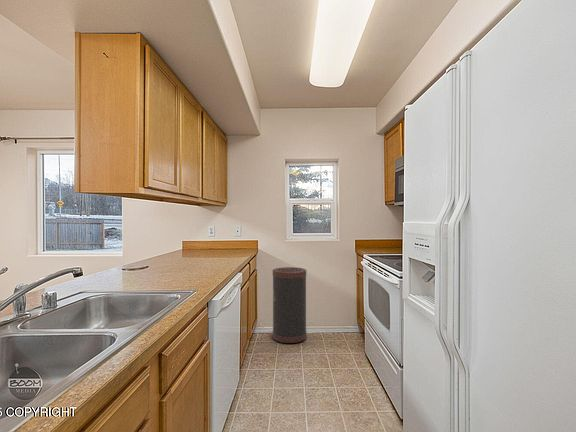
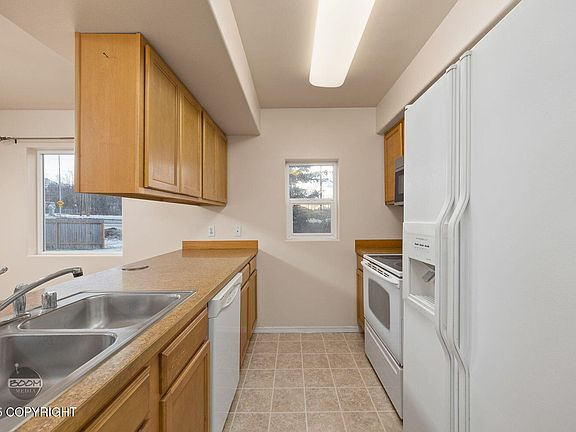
- trash can [272,266,307,344]
